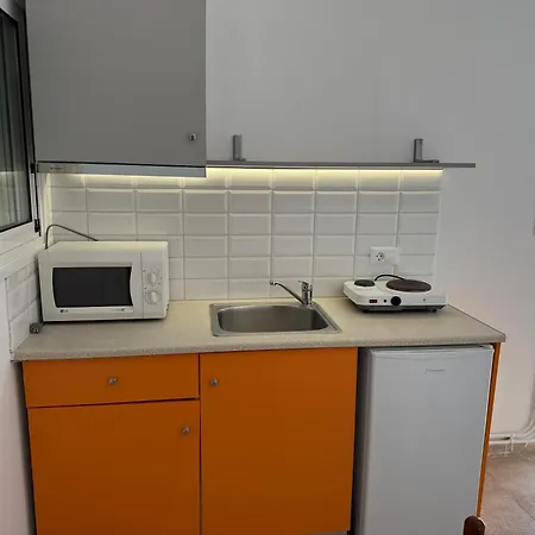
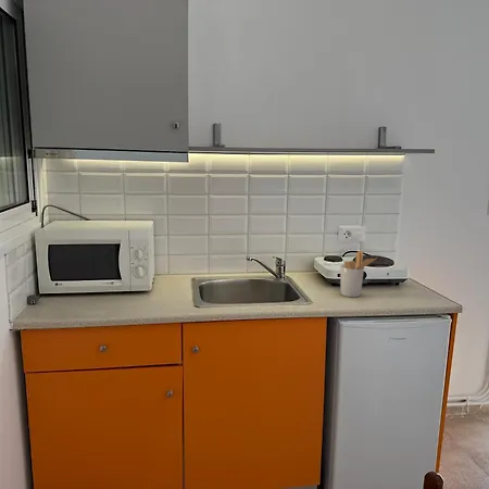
+ utensil holder [339,250,378,298]
